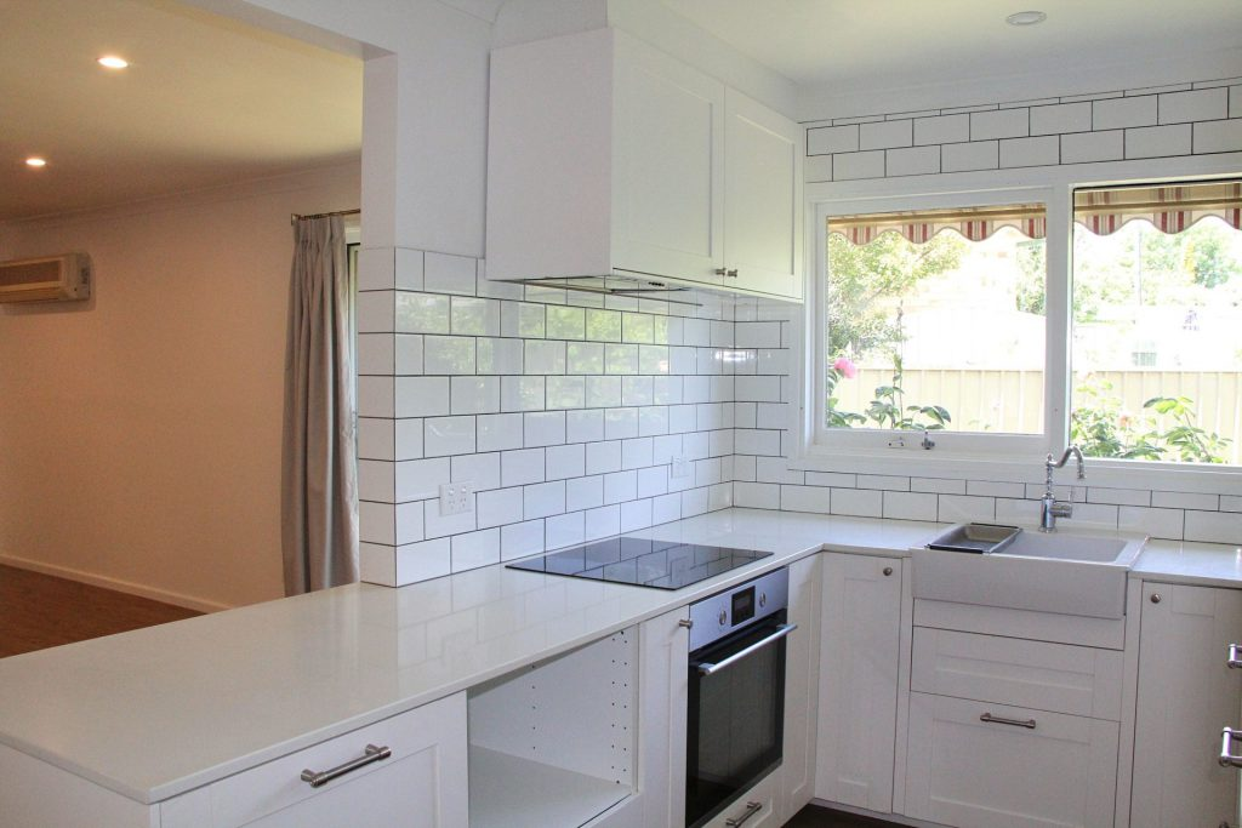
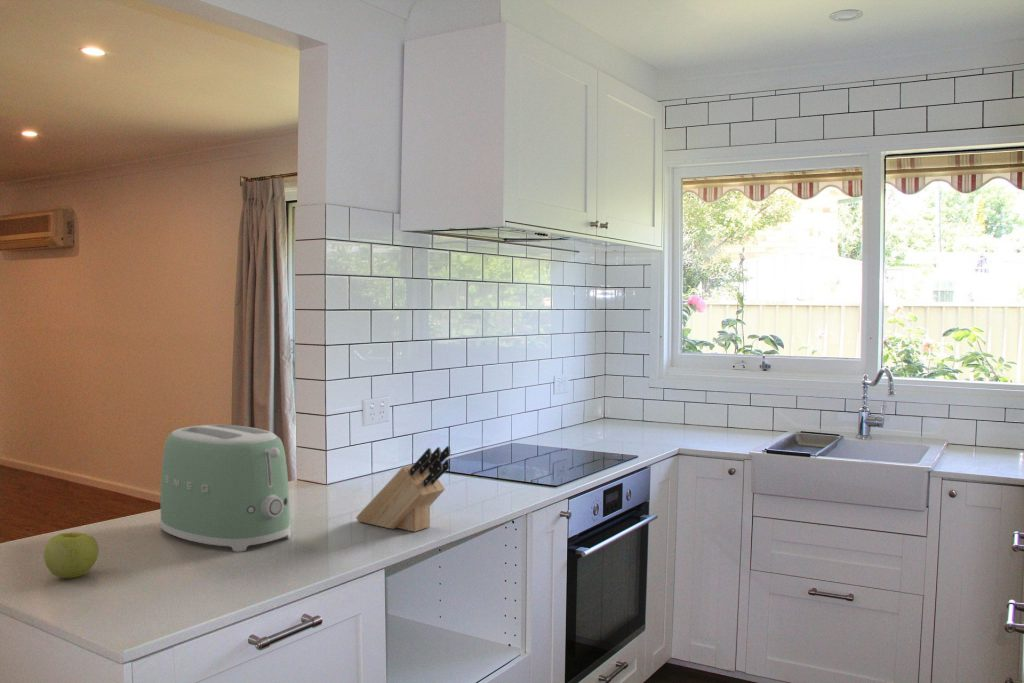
+ toaster [159,424,292,553]
+ apple [43,532,100,579]
+ knife block [355,445,451,533]
